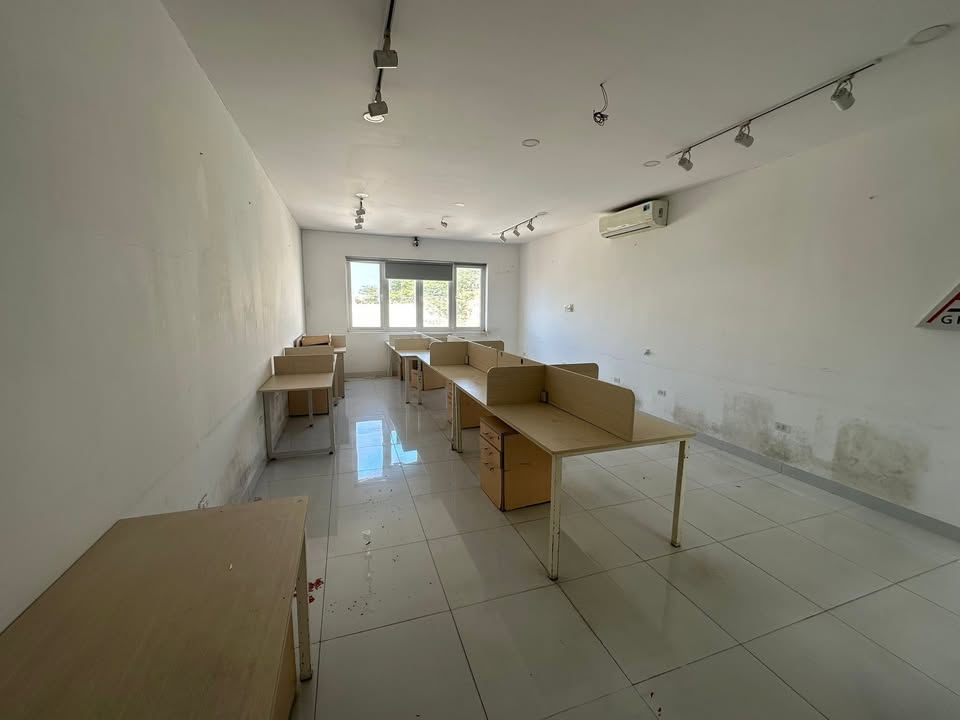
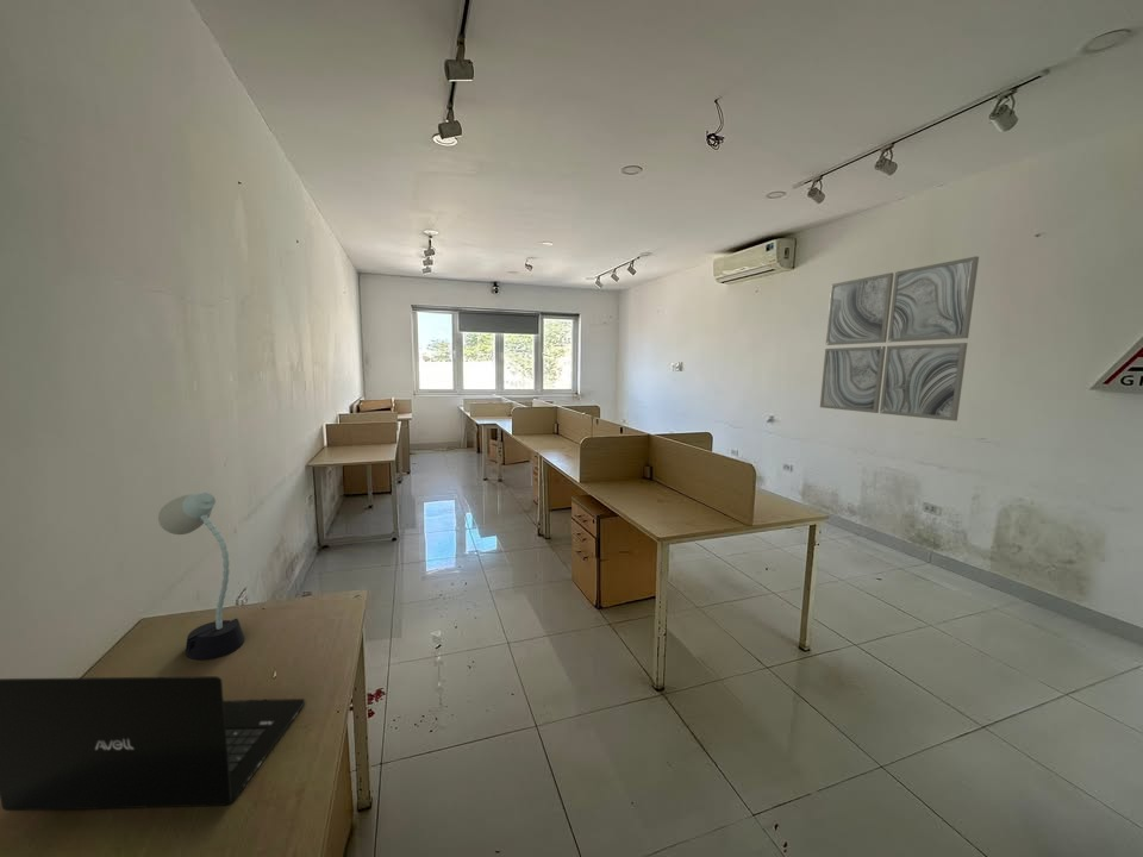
+ laptop [0,675,306,812]
+ desk lamp [157,492,246,661]
+ wall art [819,255,980,423]
